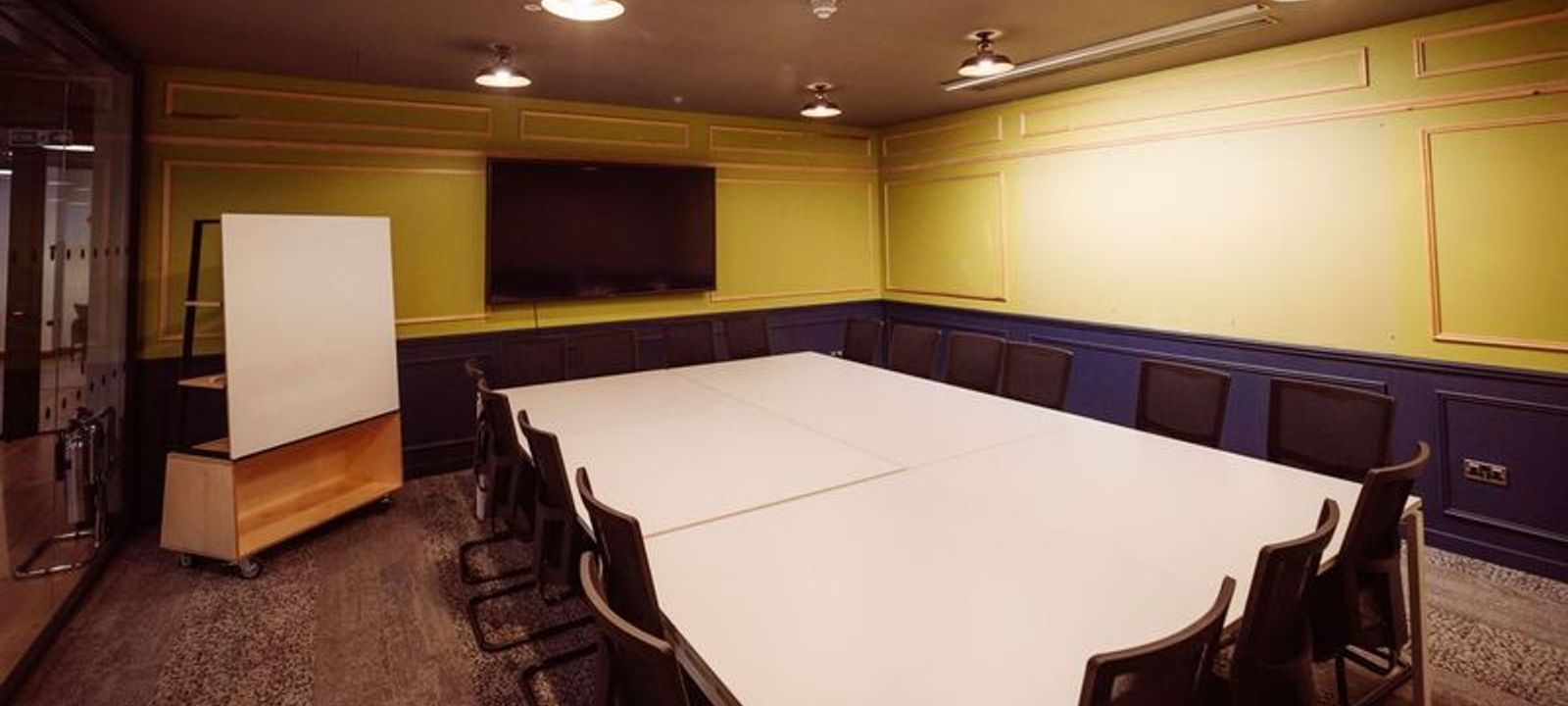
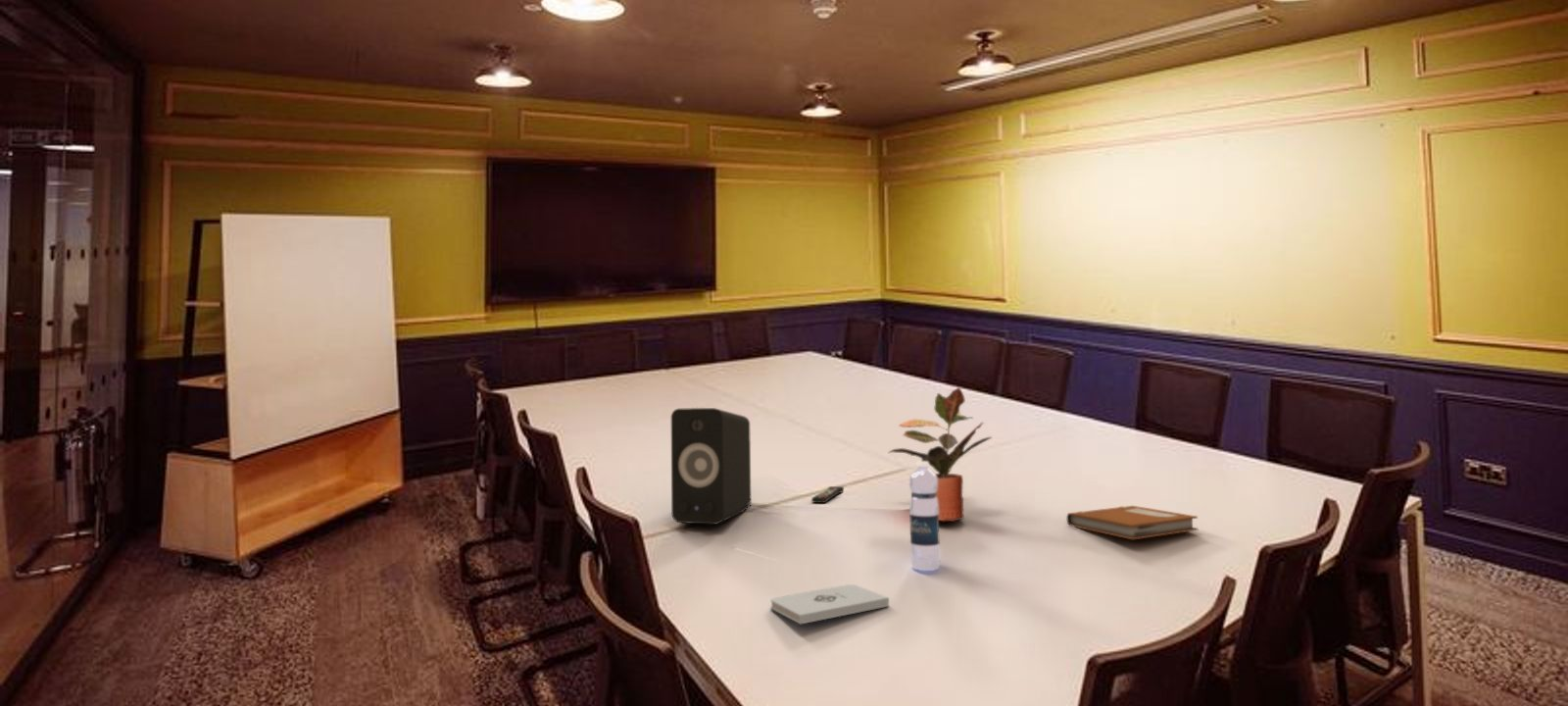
+ potted plant [888,386,994,523]
+ remote control [810,485,845,504]
+ notepad [769,583,890,625]
+ speaker [670,407,752,526]
+ water bottle [907,461,941,572]
+ notebook [1065,505,1199,540]
